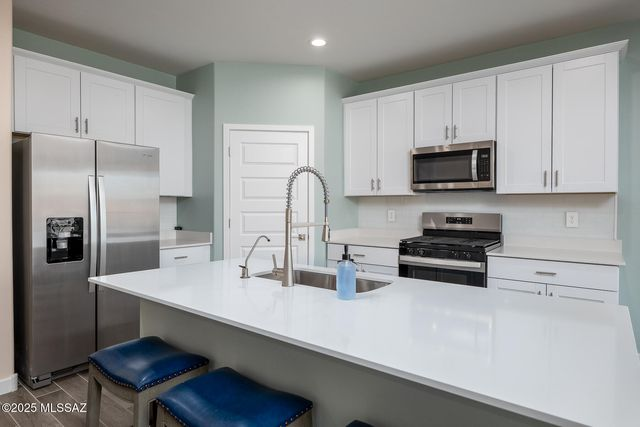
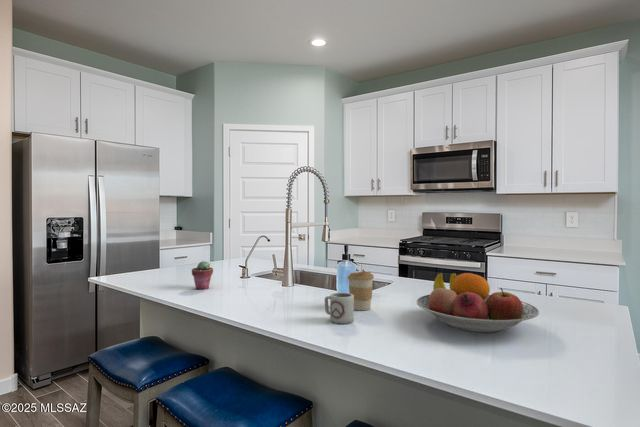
+ potted succulent [191,260,214,290]
+ coffee cup [346,271,375,311]
+ fruit bowl [416,272,540,333]
+ cup [324,292,355,325]
